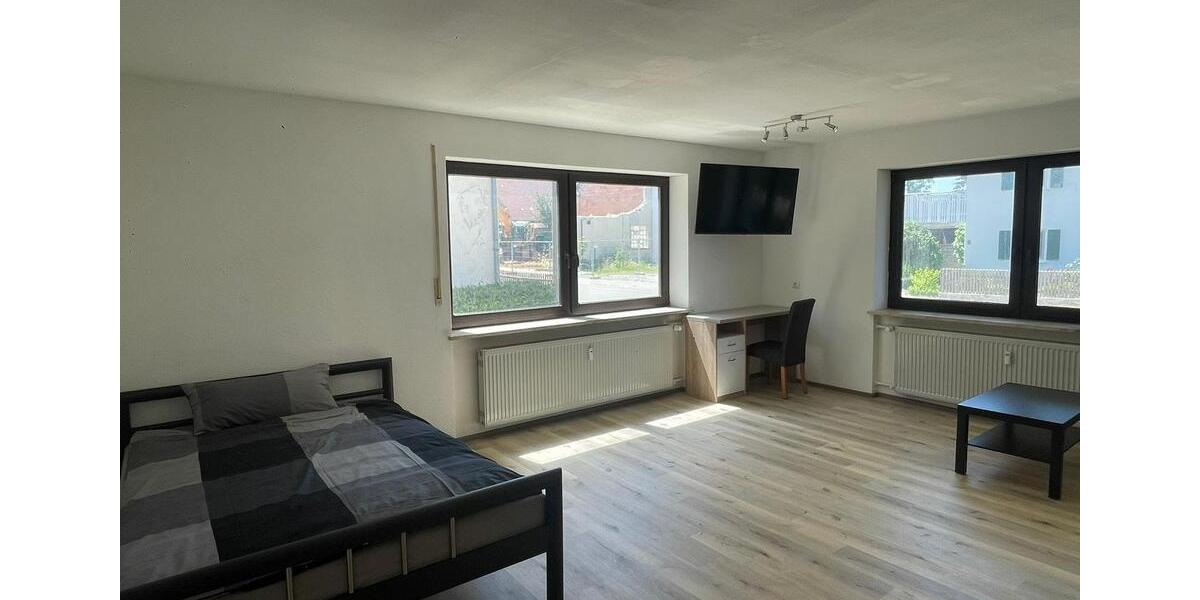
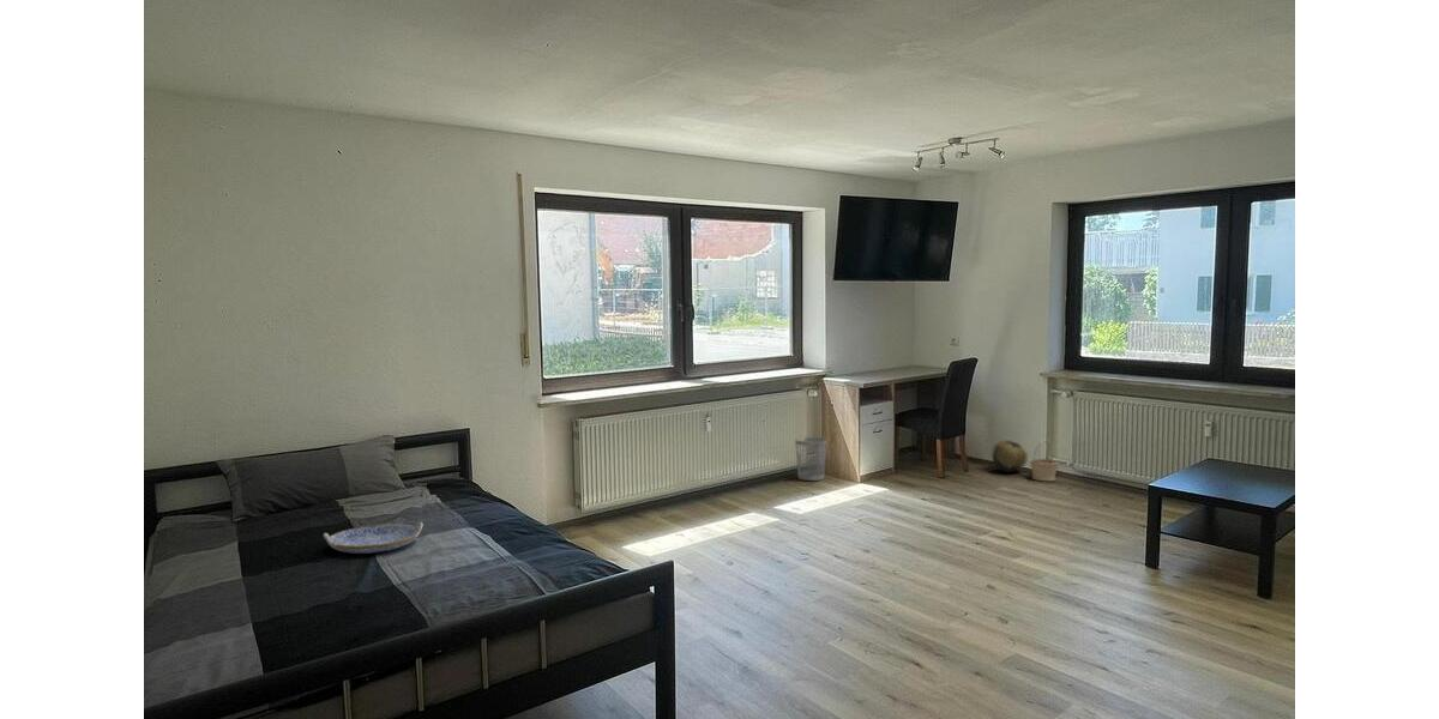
+ decorative ball [989,439,1029,473]
+ basket [1029,439,1060,482]
+ wastebasket [794,436,829,482]
+ serving tray [323,521,425,555]
